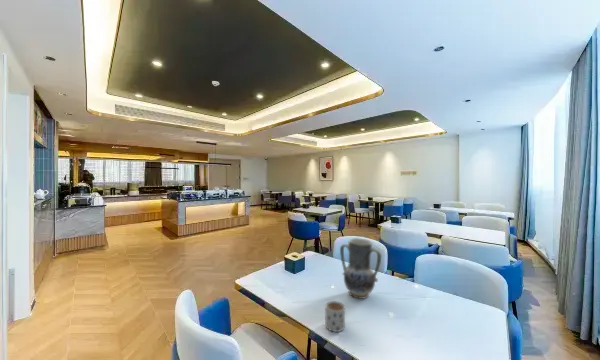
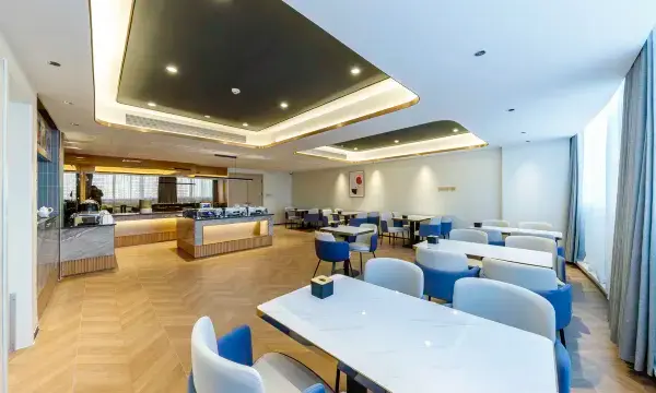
- vase [339,237,382,300]
- mug [324,300,346,333]
